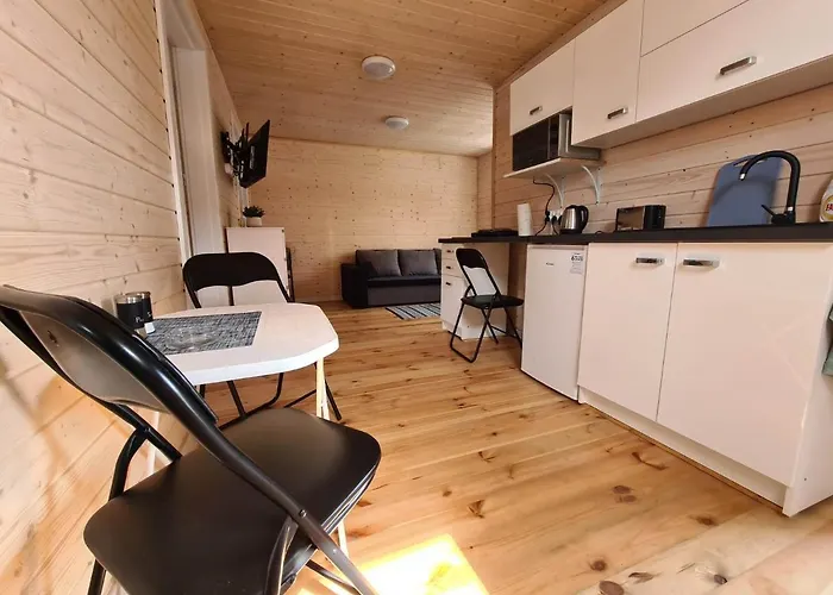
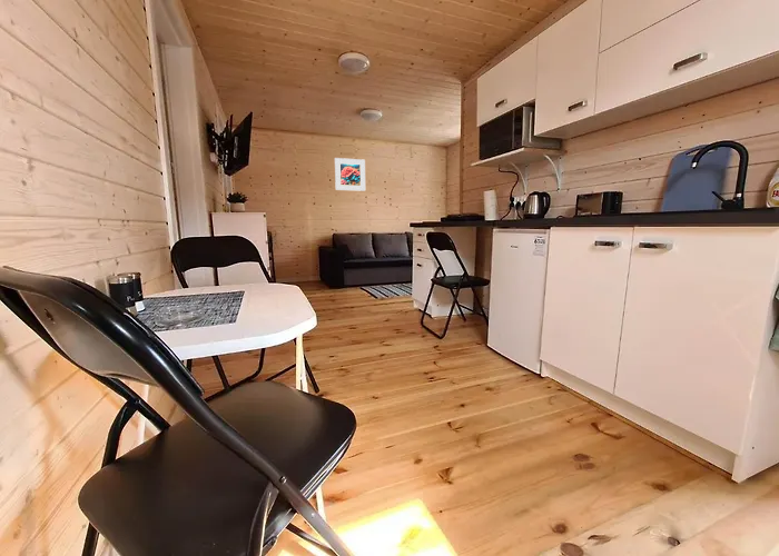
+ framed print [334,157,366,192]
